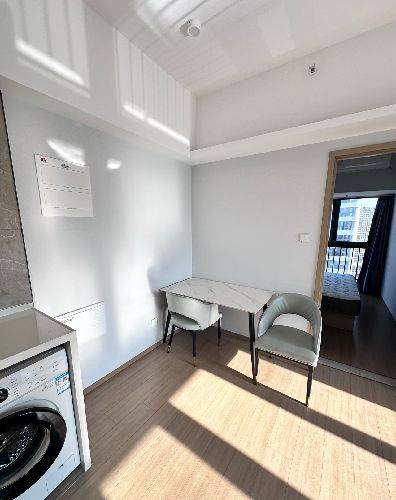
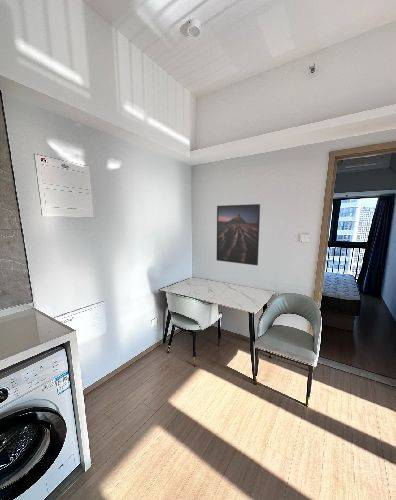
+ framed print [216,203,261,266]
